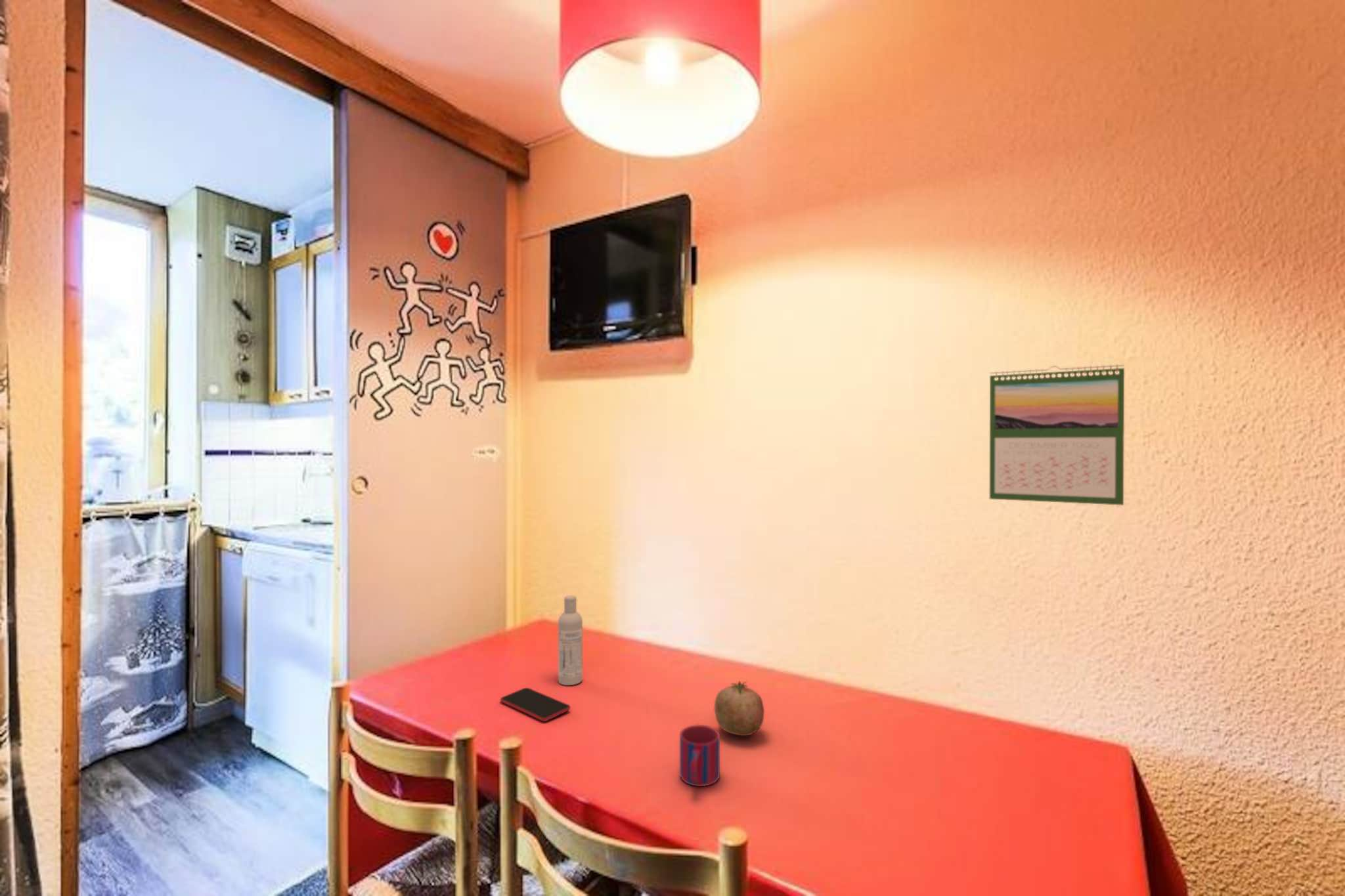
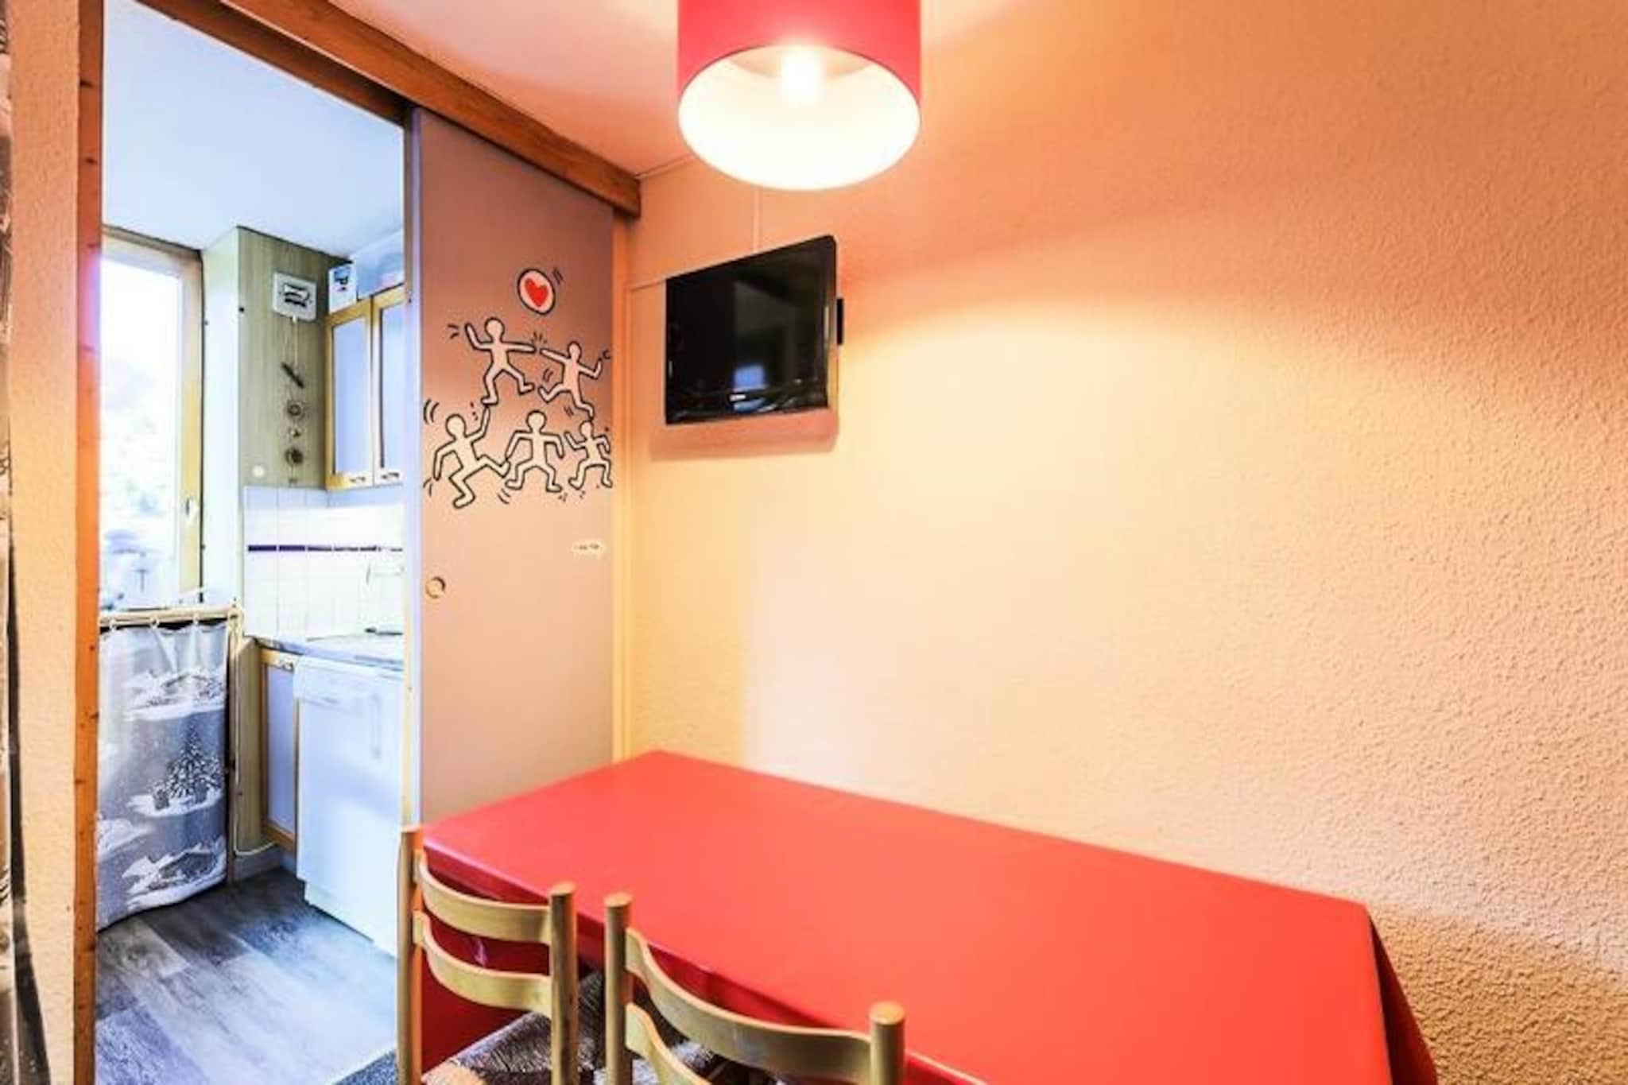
- fruit [714,680,765,736]
- smartphone [500,687,571,722]
- calendar [989,364,1125,506]
- mug [679,724,720,787]
- bottle [558,595,583,686]
